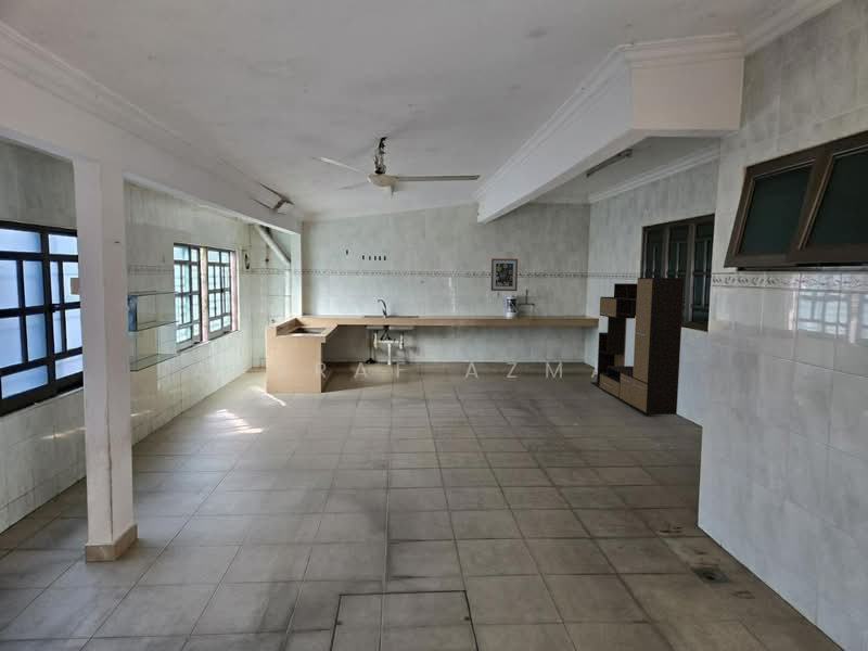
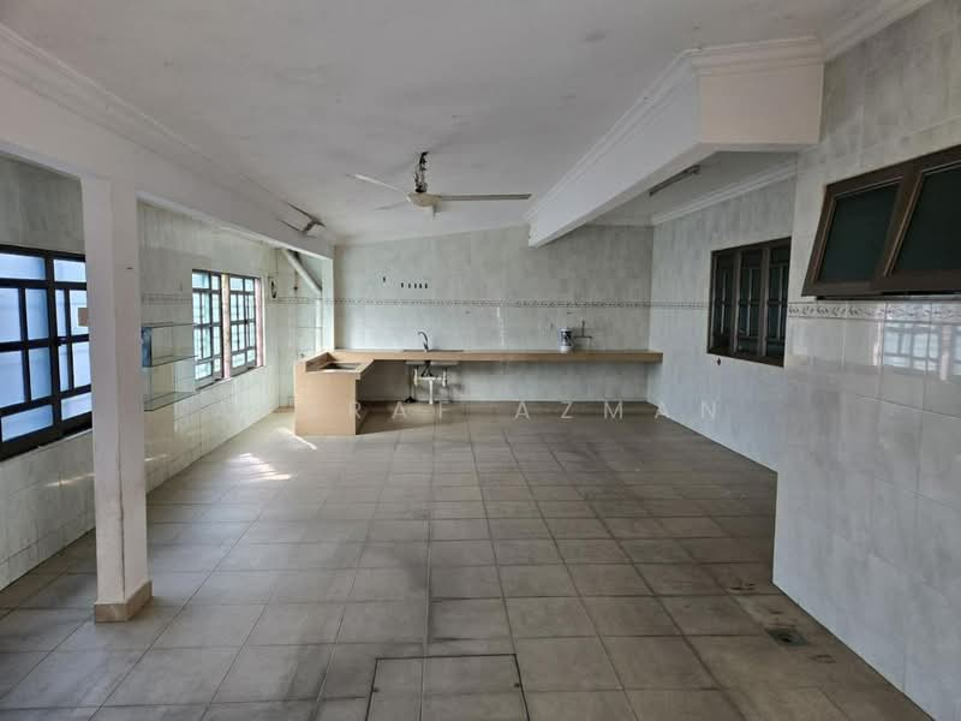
- wall art [490,257,519,292]
- media console [589,277,685,416]
